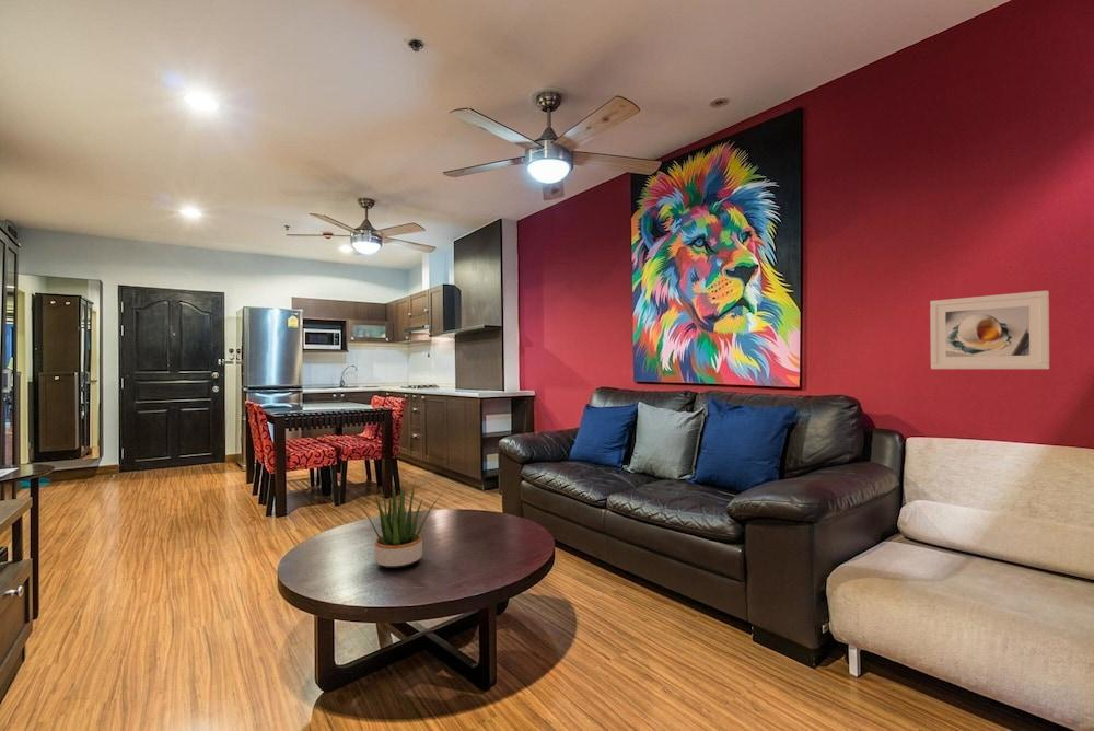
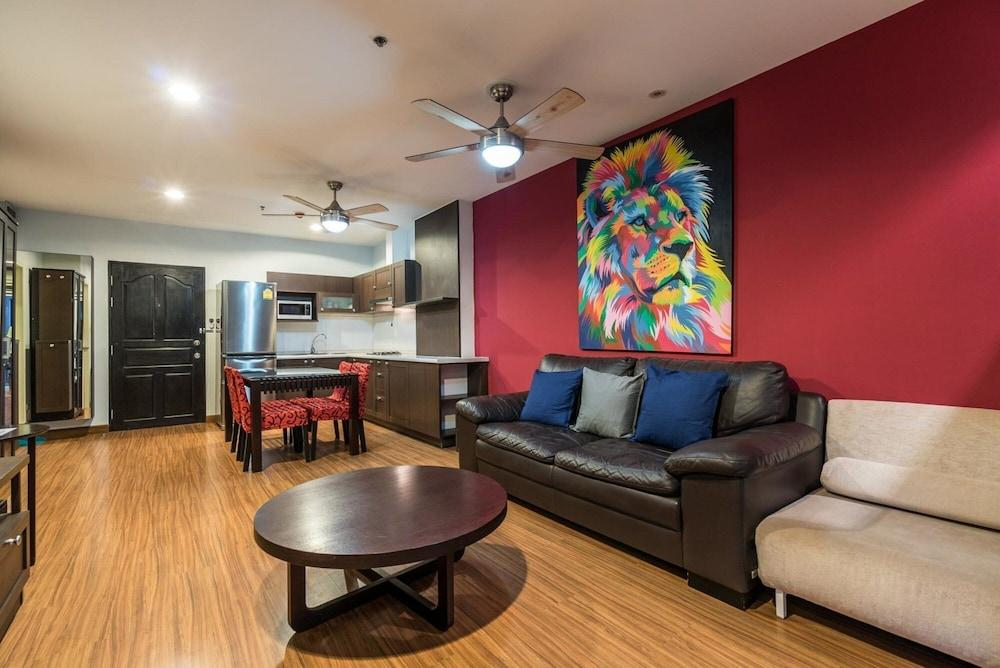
- potted plant [354,479,444,569]
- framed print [929,290,1050,370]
